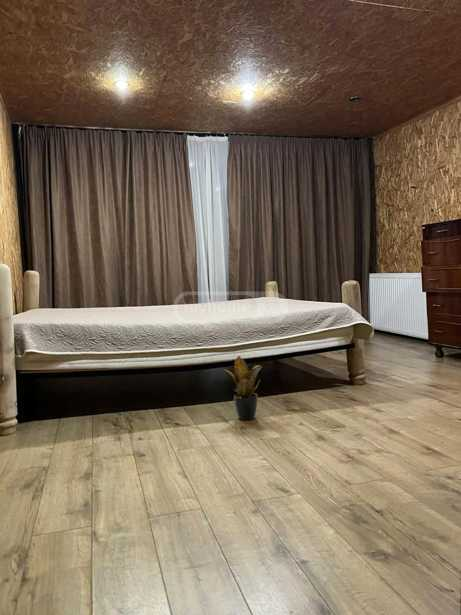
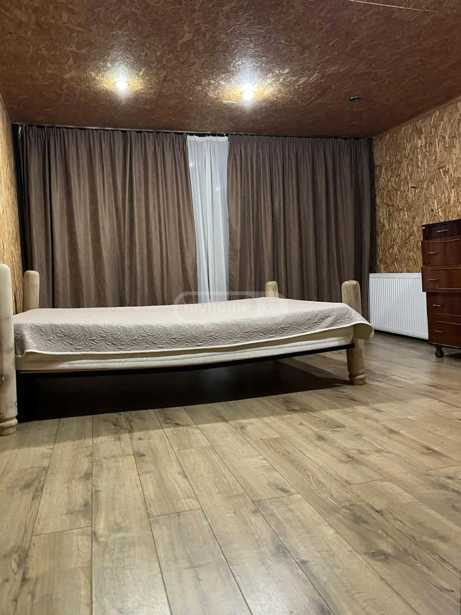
- potted plant [223,355,264,421]
